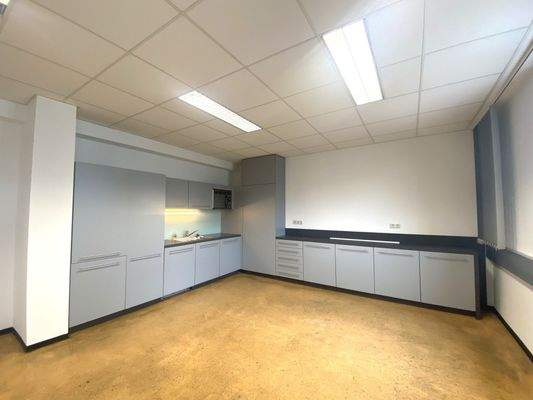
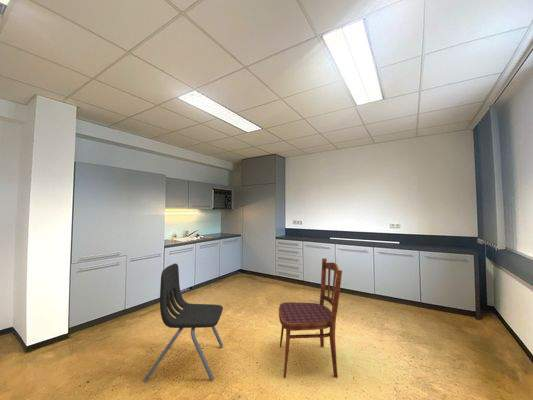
+ dining chair [278,257,343,379]
+ dining chair [142,262,224,383]
